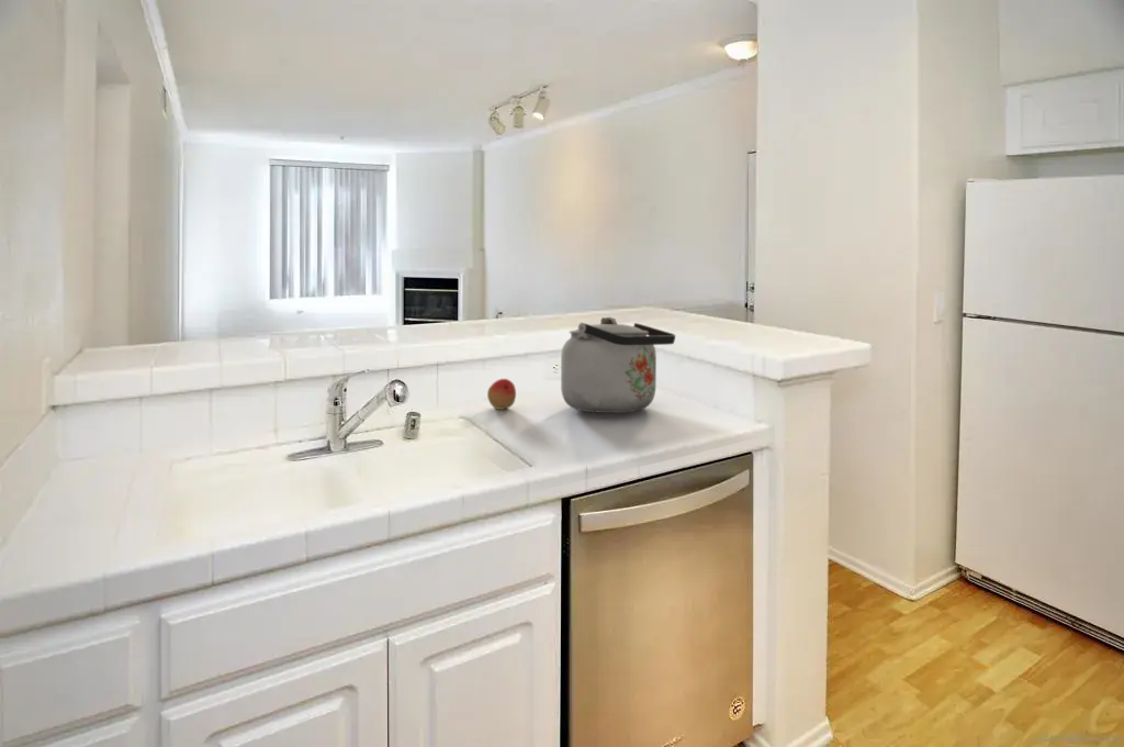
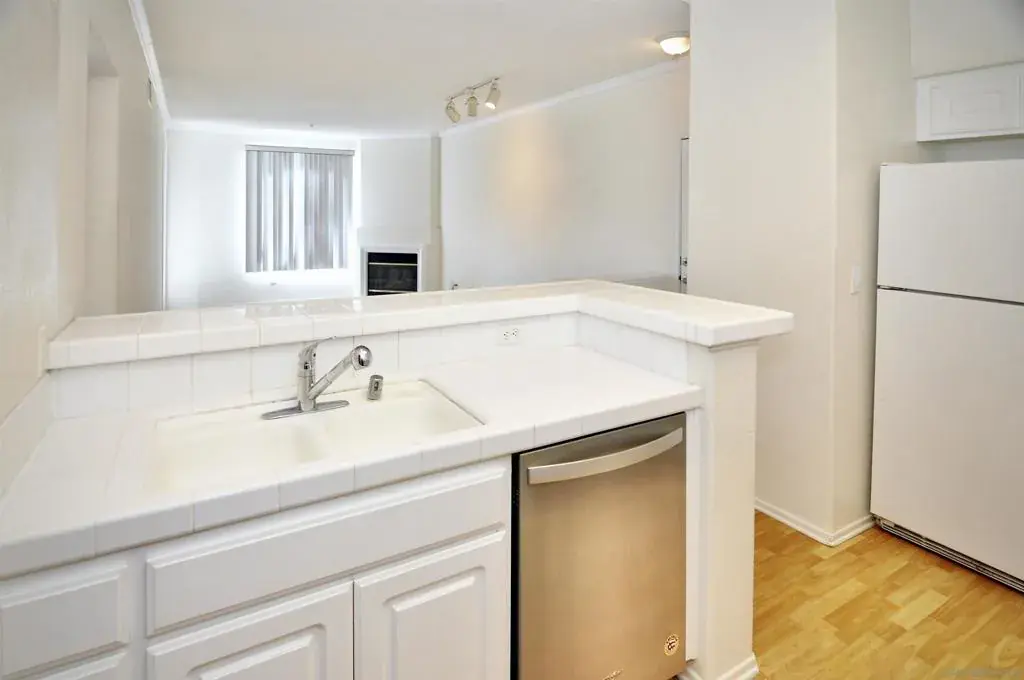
- kettle [560,316,676,414]
- fruit [486,378,517,411]
